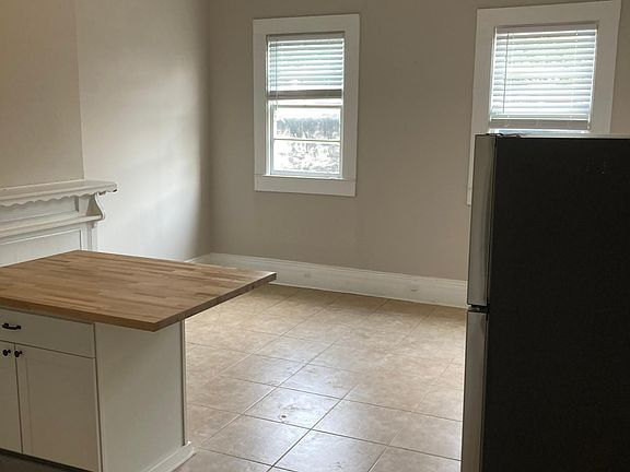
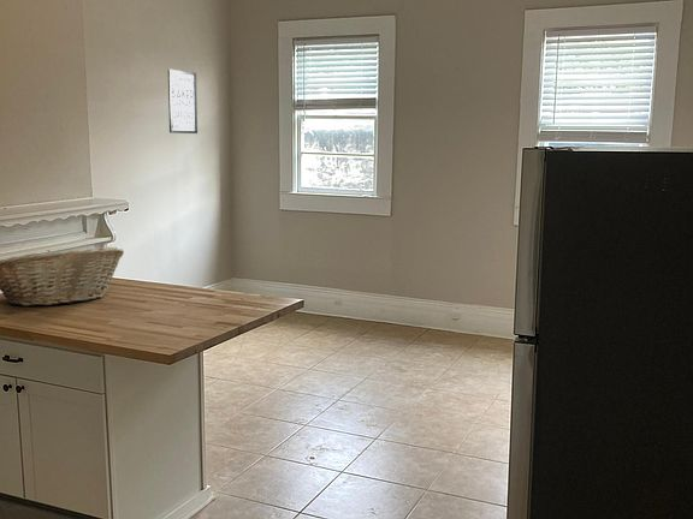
+ wall art [167,68,199,135]
+ fruit basket [0,246,125,308]
